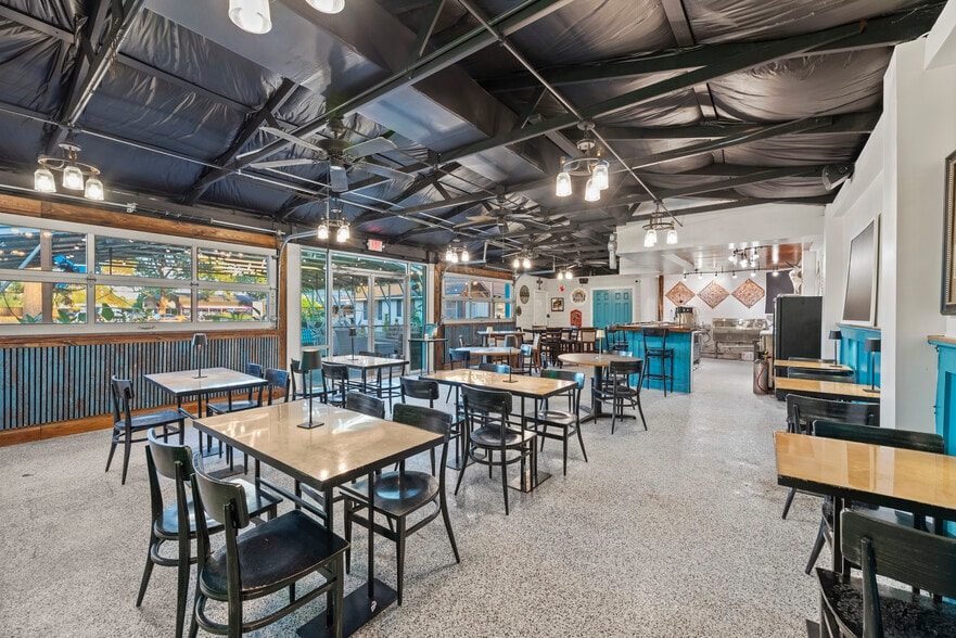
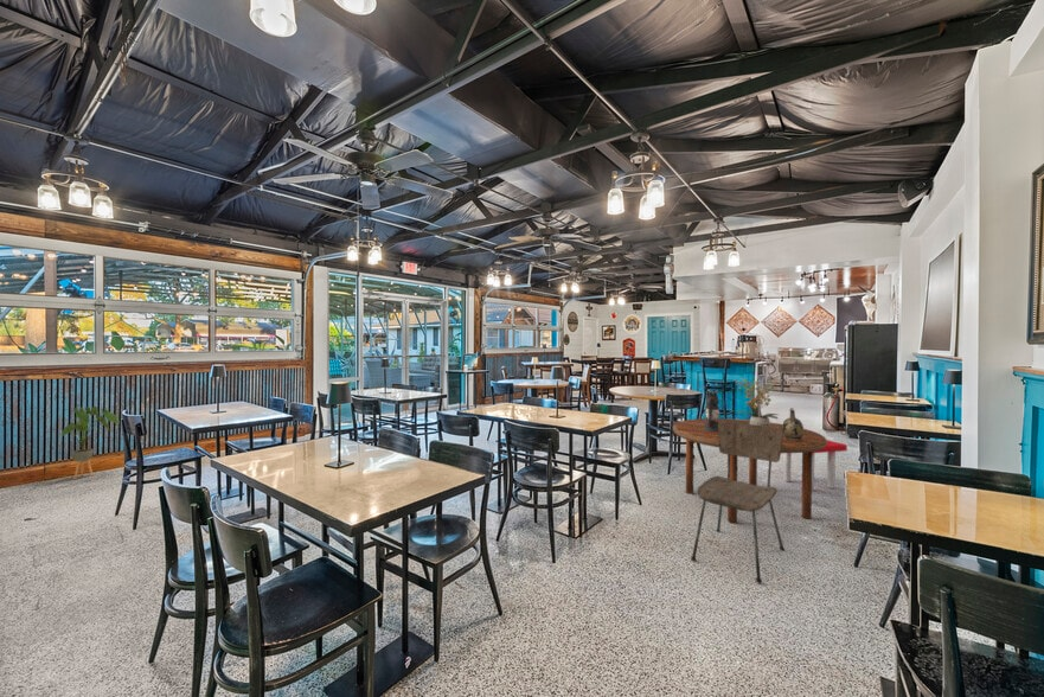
+ potted plant [734,377,779,427]
+ ceramic jug [782,407,805,441]
+ dining chair [690,422,786,584]
+ stool [782,439,848,492]
+ lantern [699,390,722,431]
+ house plant [60,405,120,480]
+ dining table [672,417,827,524]
